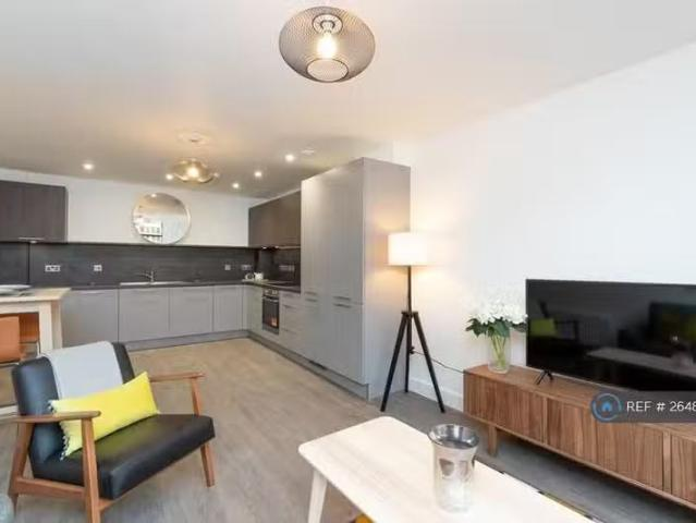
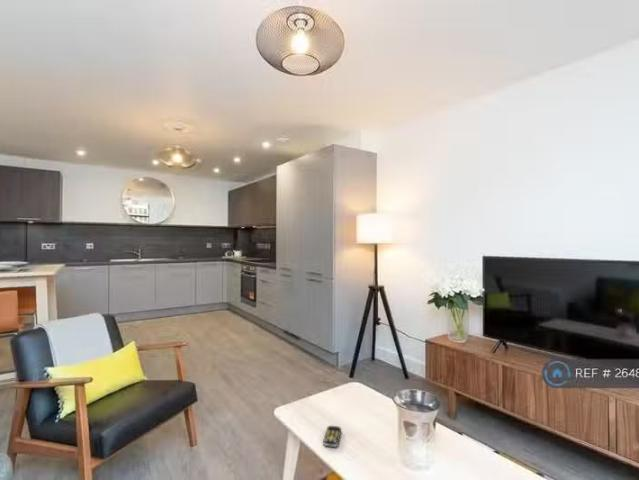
+ remote control [322,425,342,448]
